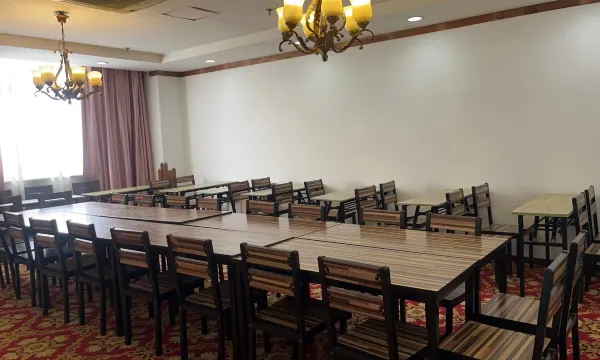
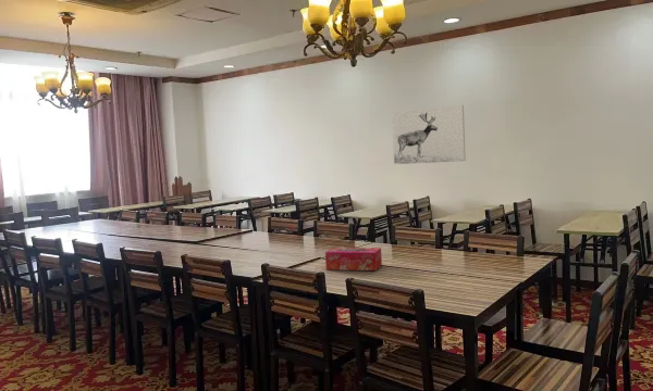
+ wall art [391,104,467,165]
+ tissue box [324,247,383,272]
